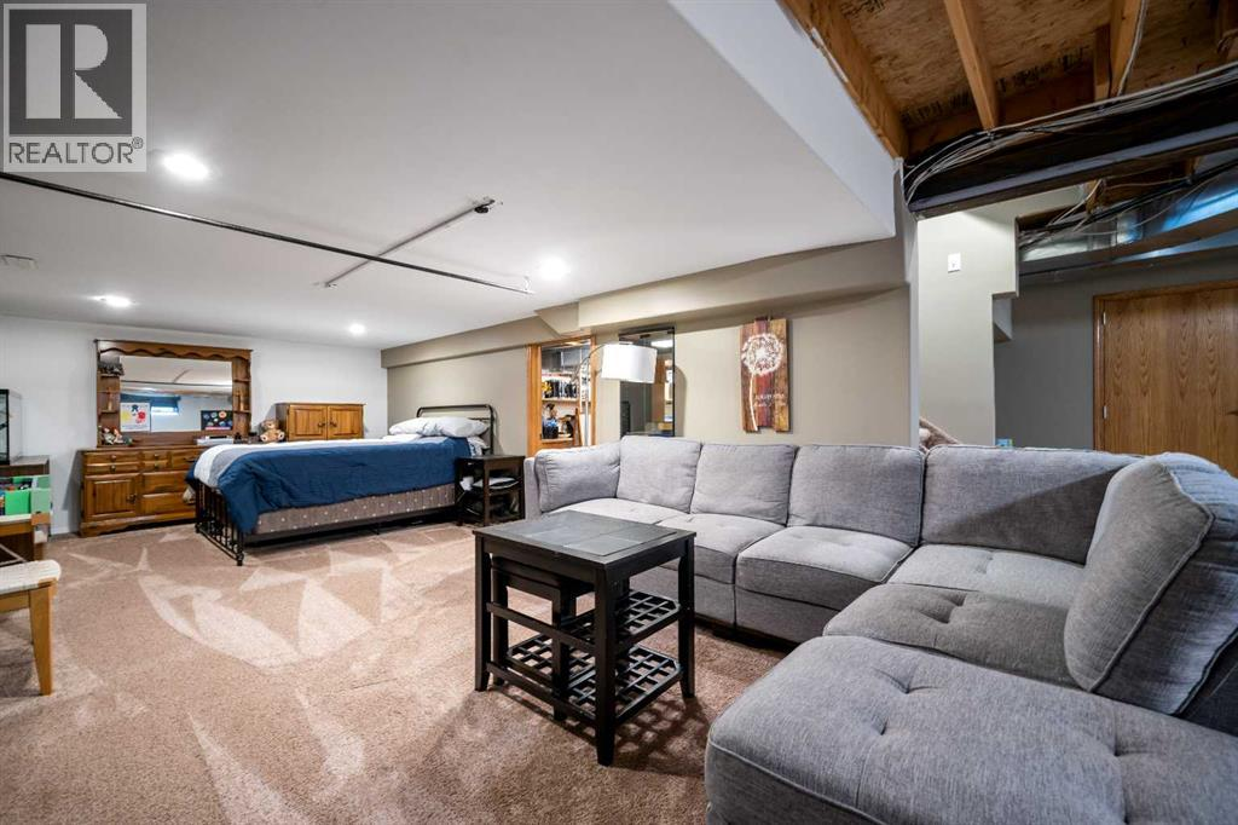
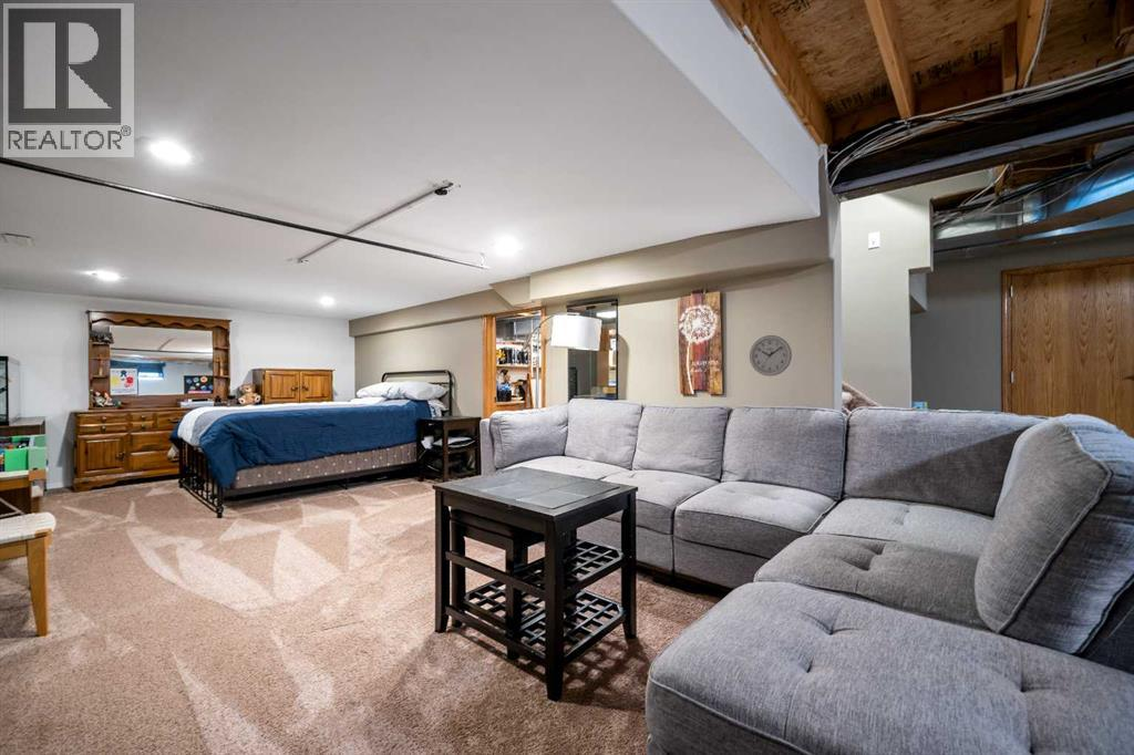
+ wall clock [749,334,793,377]
